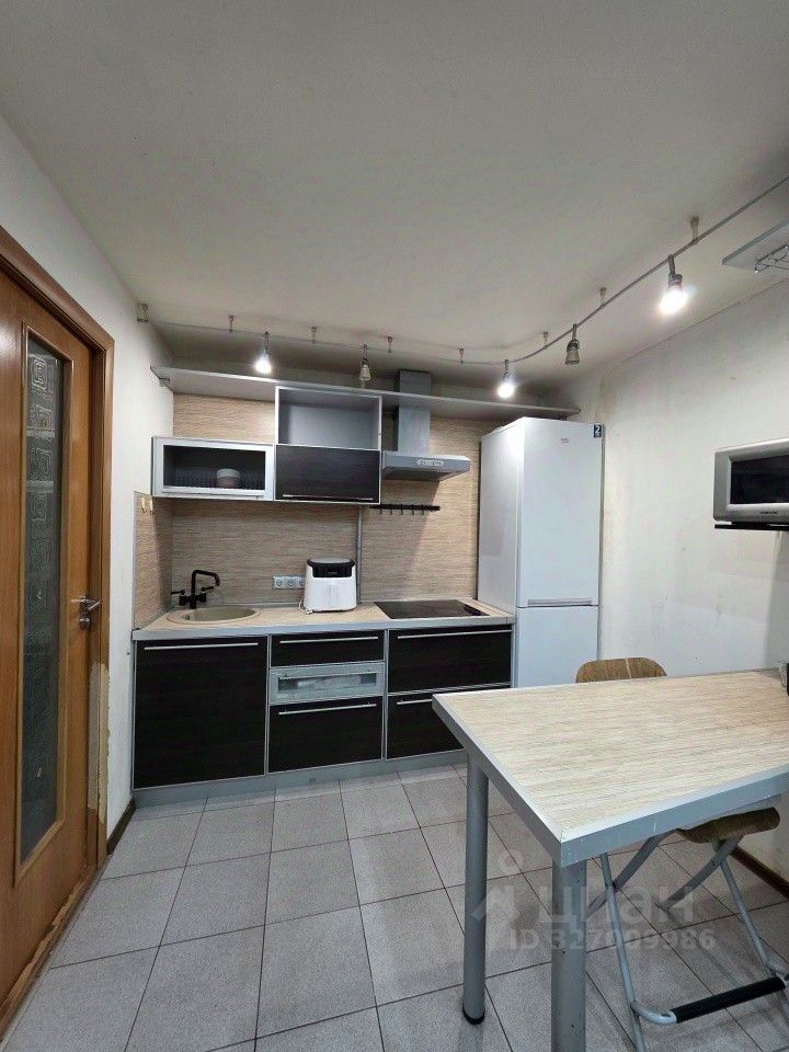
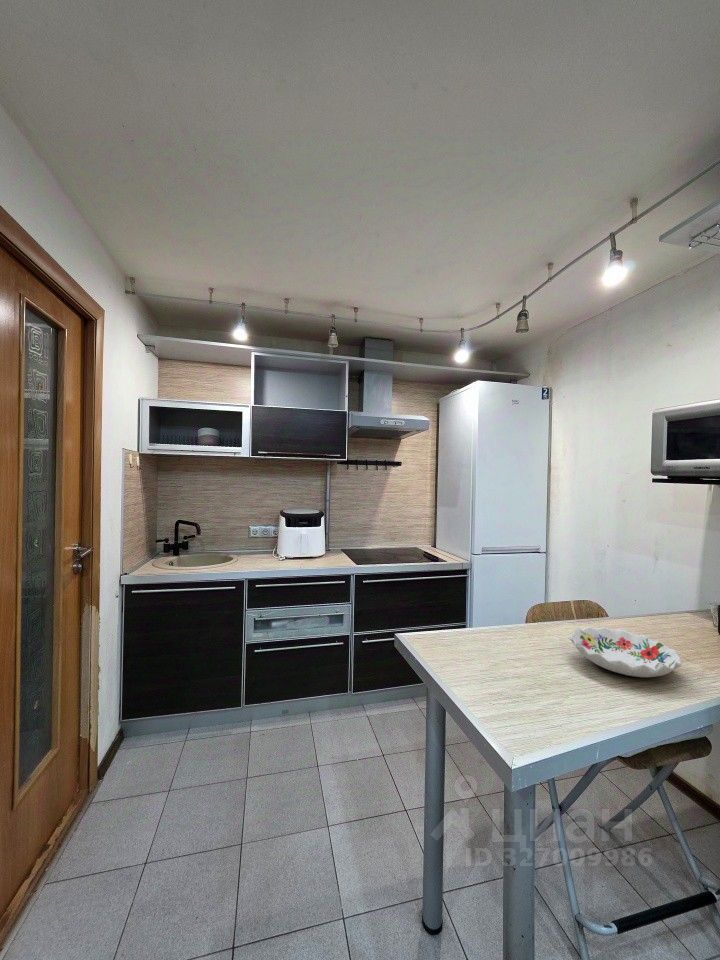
+ decorative bowl [569,625,683,678]
